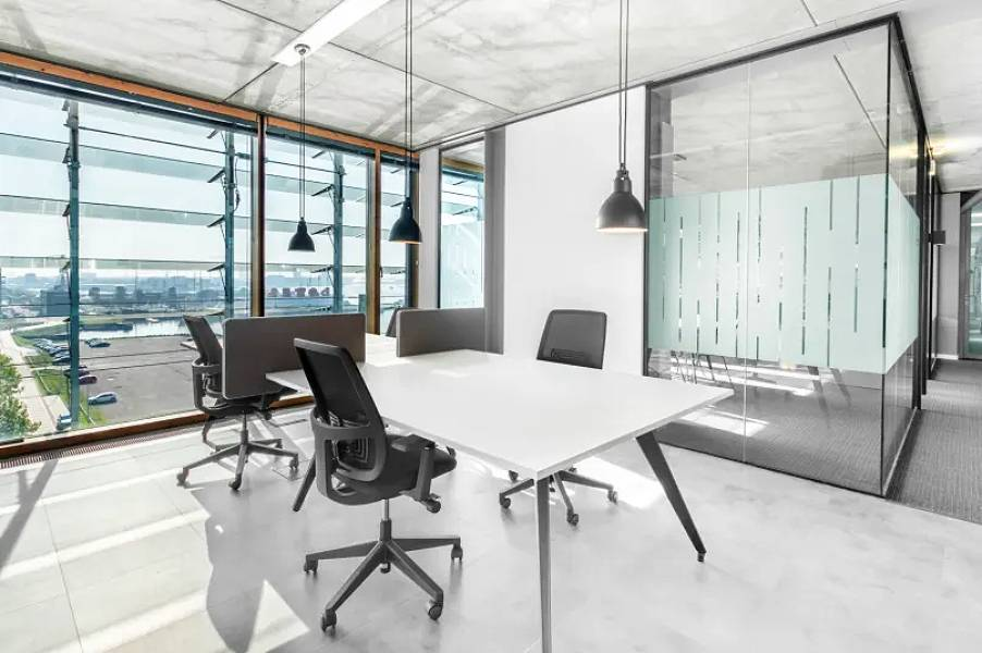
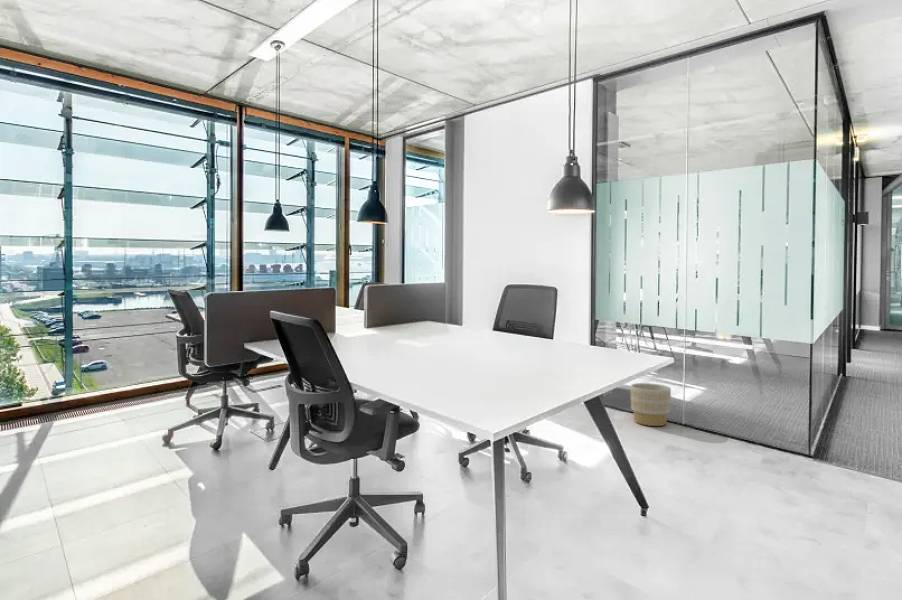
+ planter [630,382,672,427]
